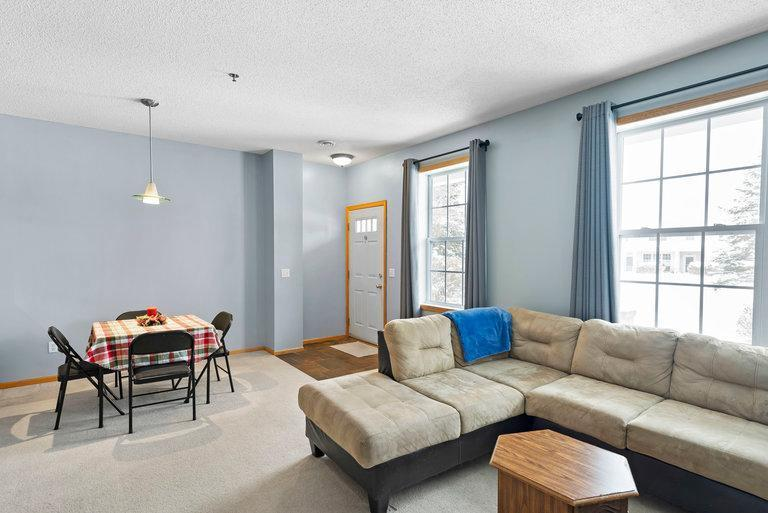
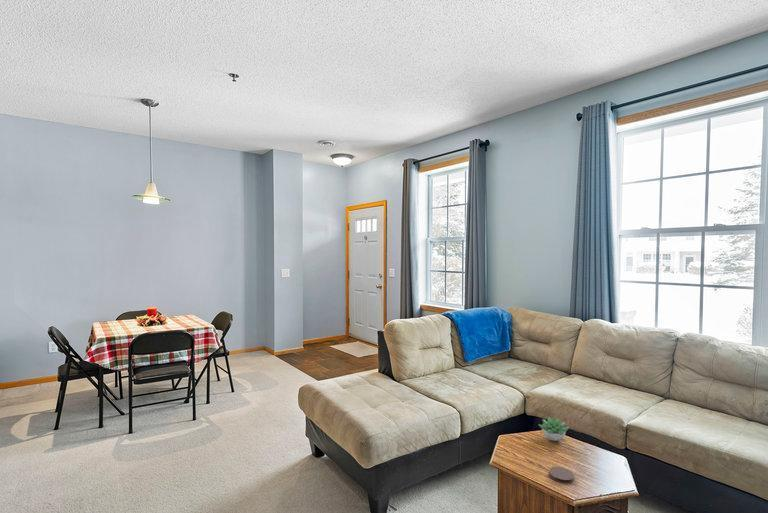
+ succulent plant [538,416,570,442]
+ coaster [548,466,575,484]
